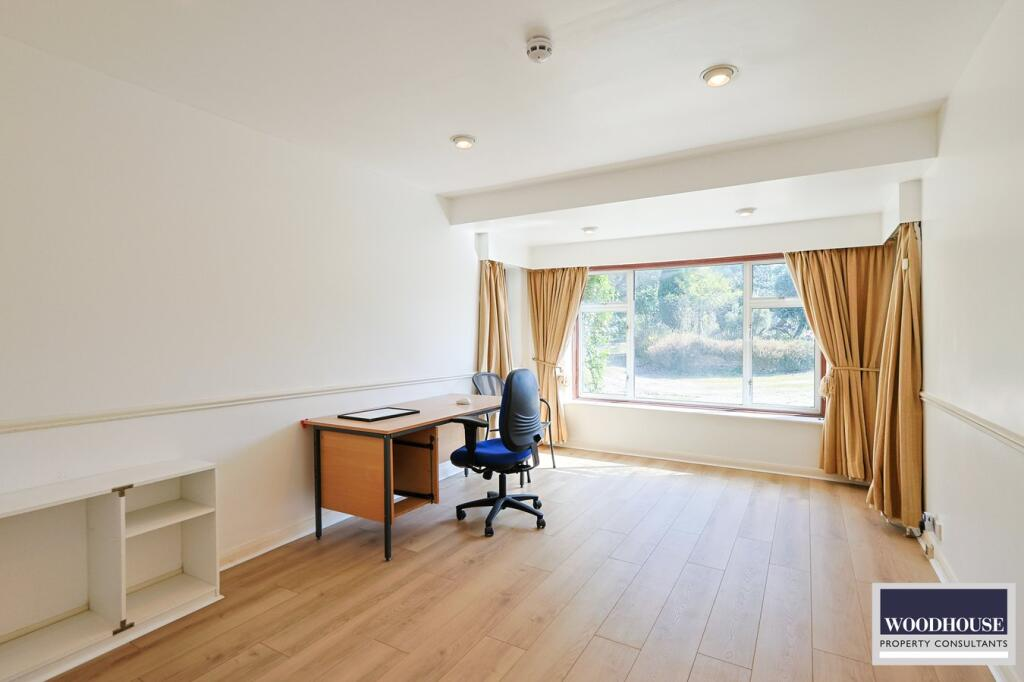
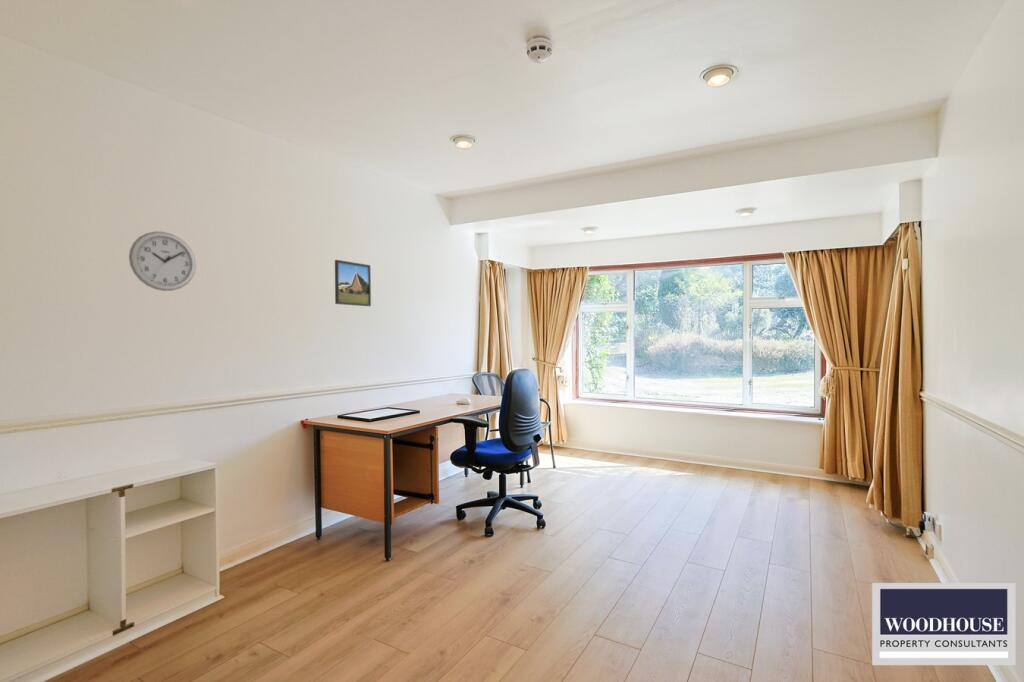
+ wall clock [128,230,197,292]
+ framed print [334,259,372,307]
